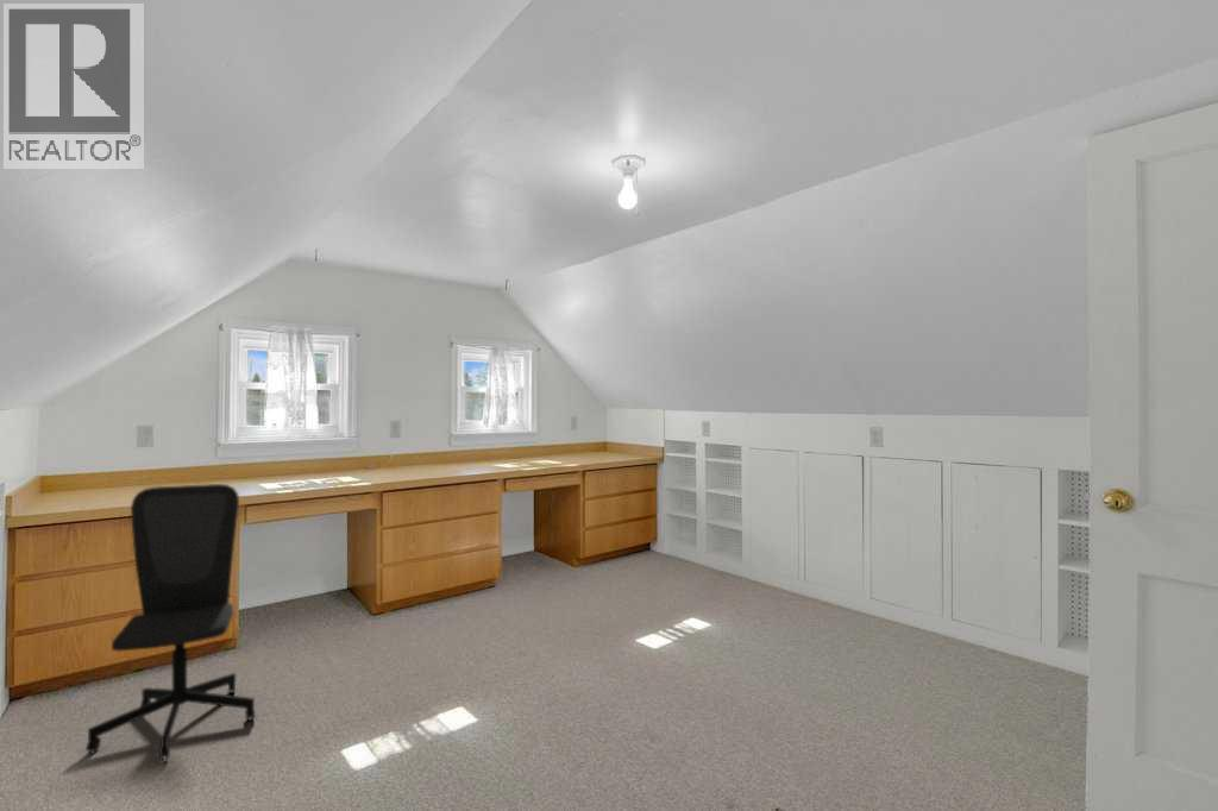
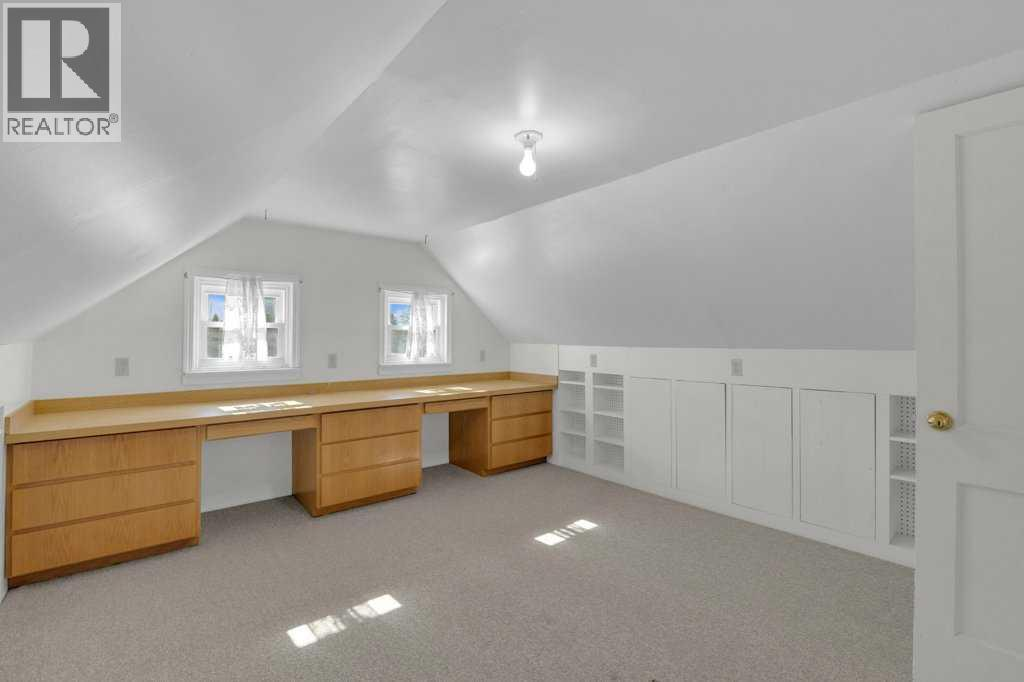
- office chair [86,483,256,762]
